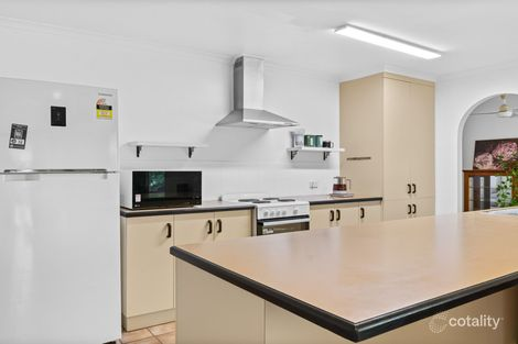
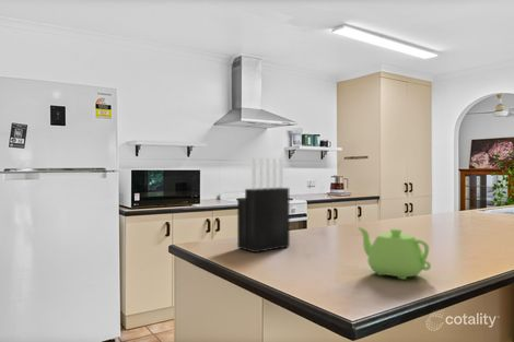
+ teapot [357,226,432,281]
+ knife block [236,157,291,253]
